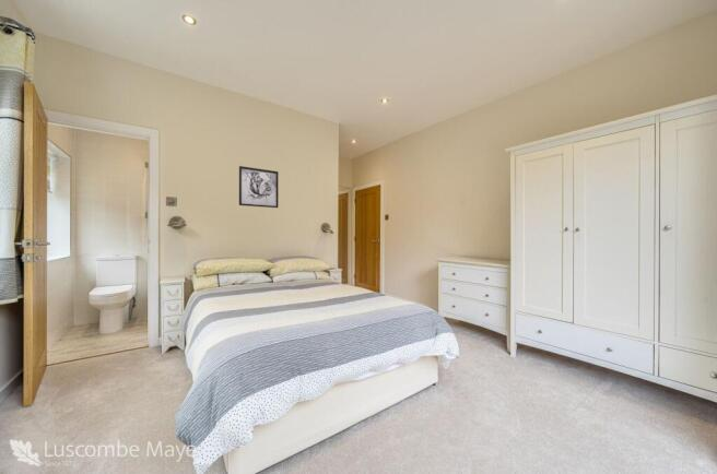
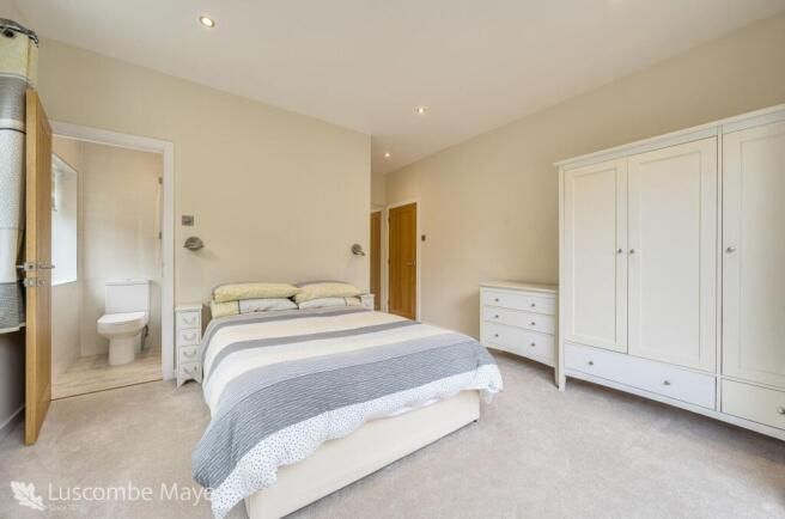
- wall art [238,165,280,209]
